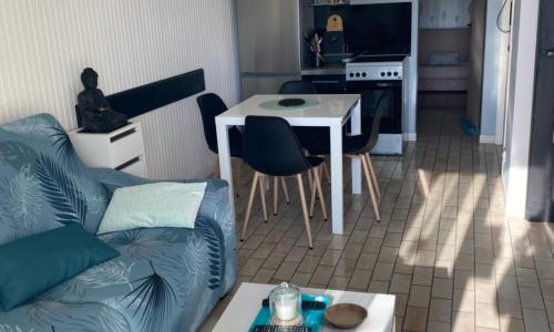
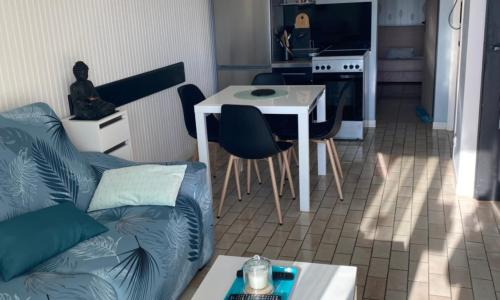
- saucer [324,302,369,329]
